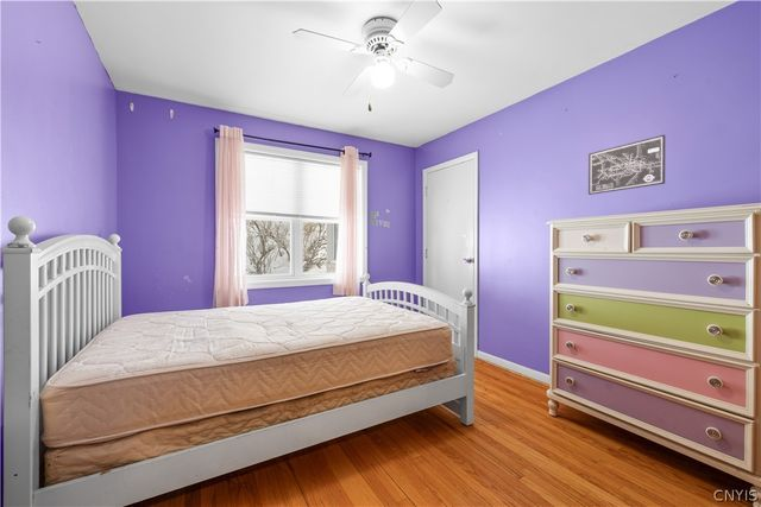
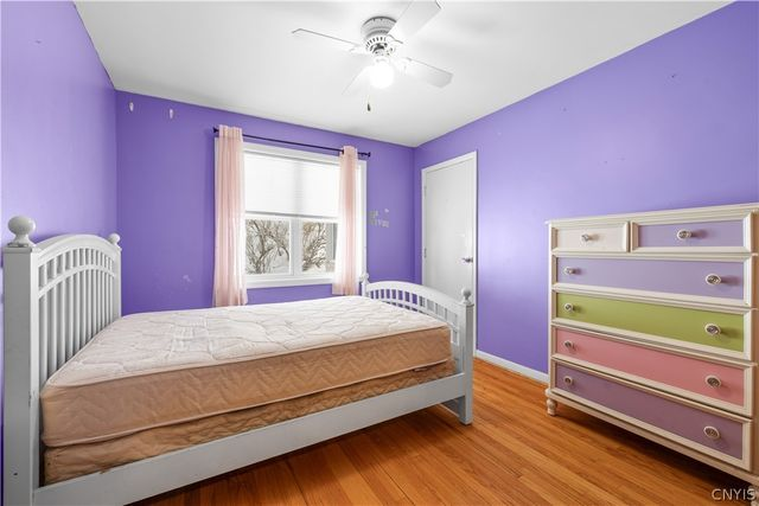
- wall art [587,134,666,196]
